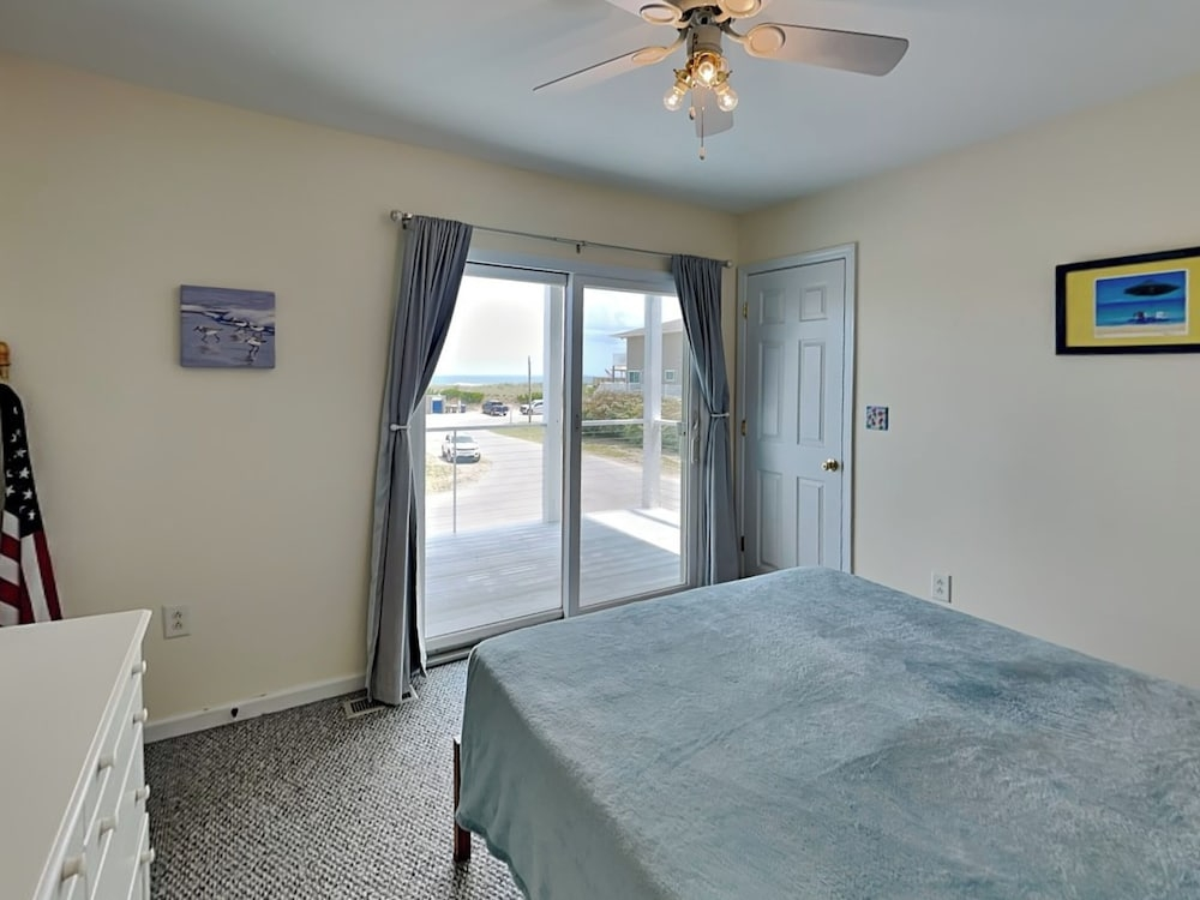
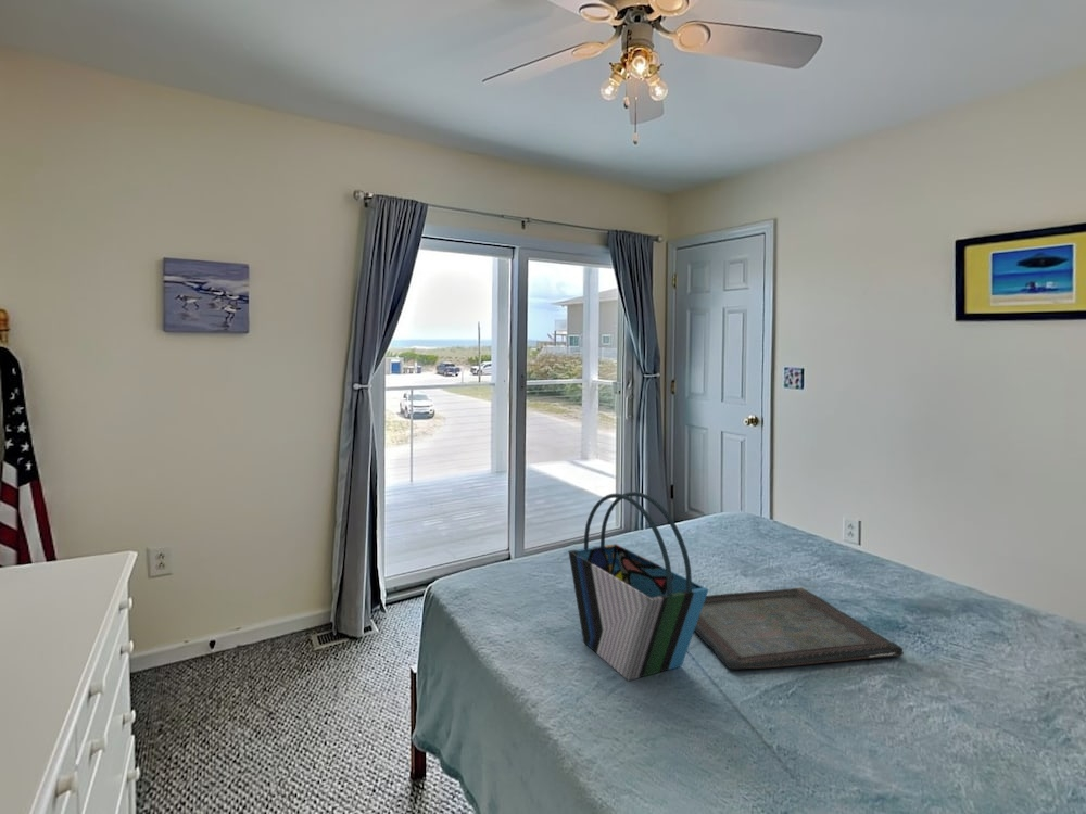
+ serving tray [694,587,905,670]
+ tote bag [568,491,709,682]
